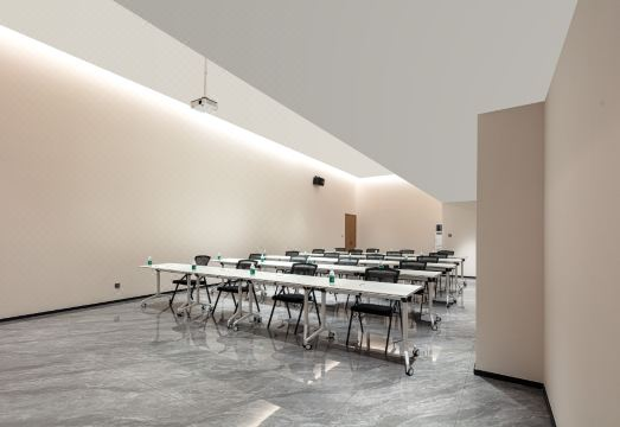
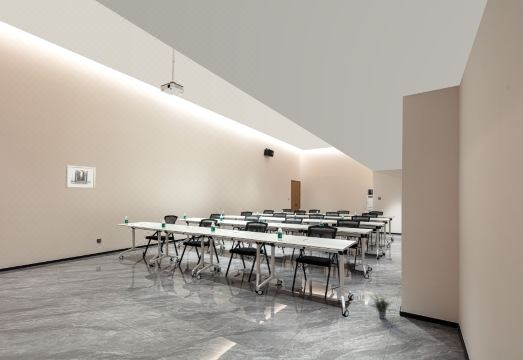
+ wall art [65,164,97,189]
+ potted plant [367,288,397,320]
